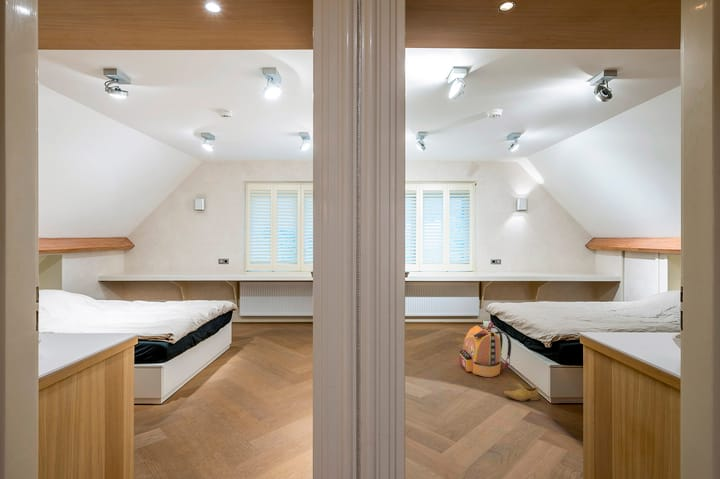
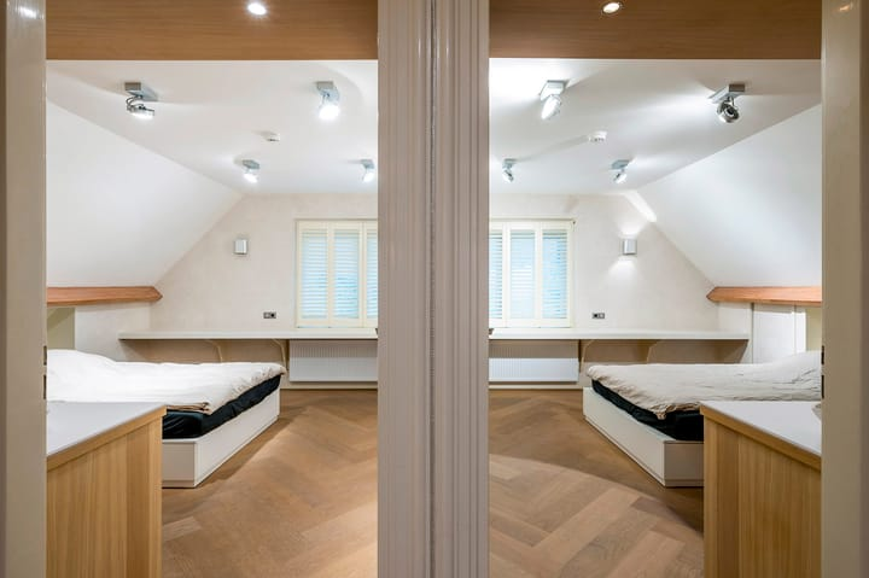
- backpack [457,321,512,378]
- shoe [503,383,540,402]
